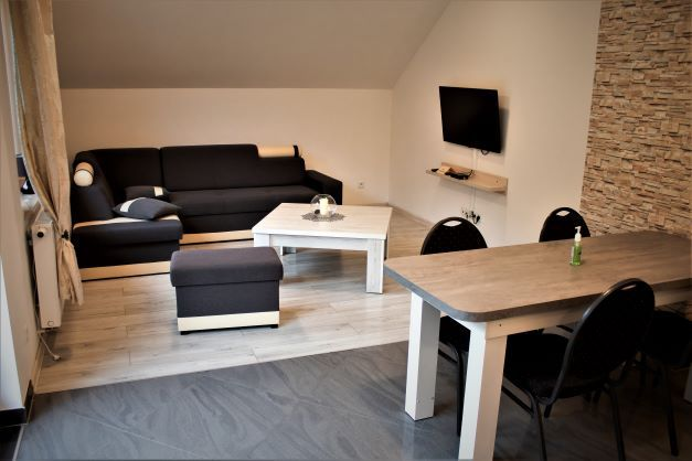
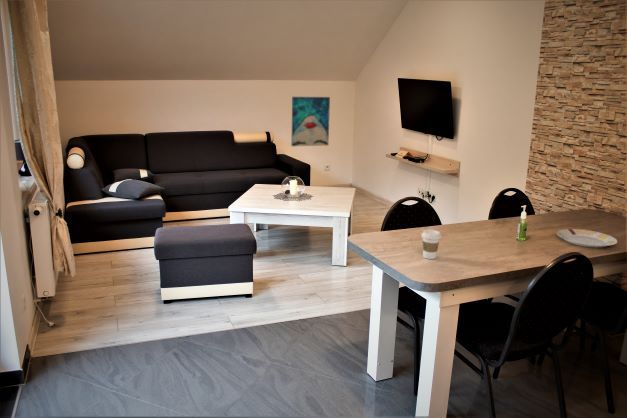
+ wall art [290,96,331,147]
+ coffee cup [420,229,442,260]
+ plate [556,228,618,248]
